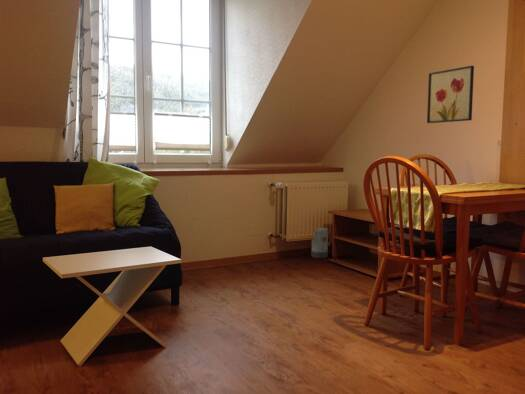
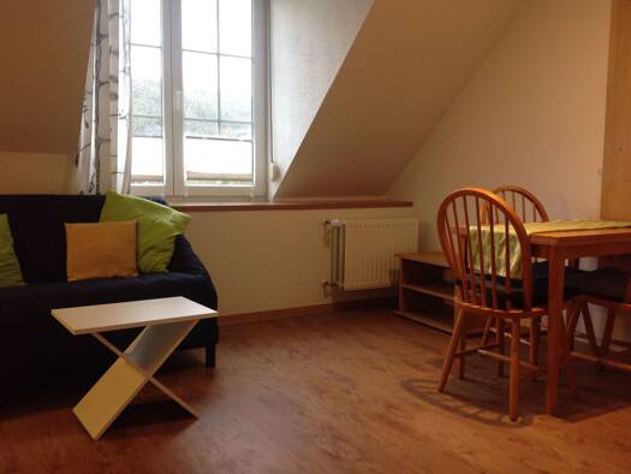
- wall art [426,65,475,124]
- watering can [310,227,333,259]
